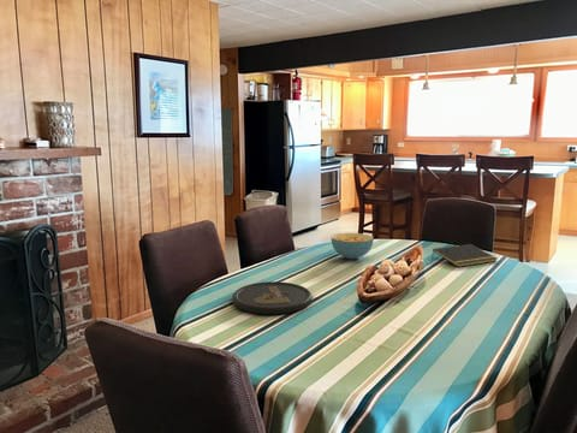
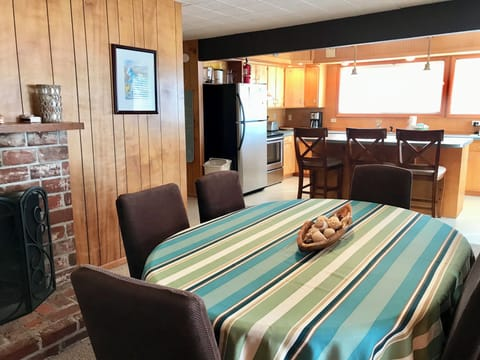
- notepad [430,243,498,268]
- cereal bowl [331,232,374,260]
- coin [232,280,313,315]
